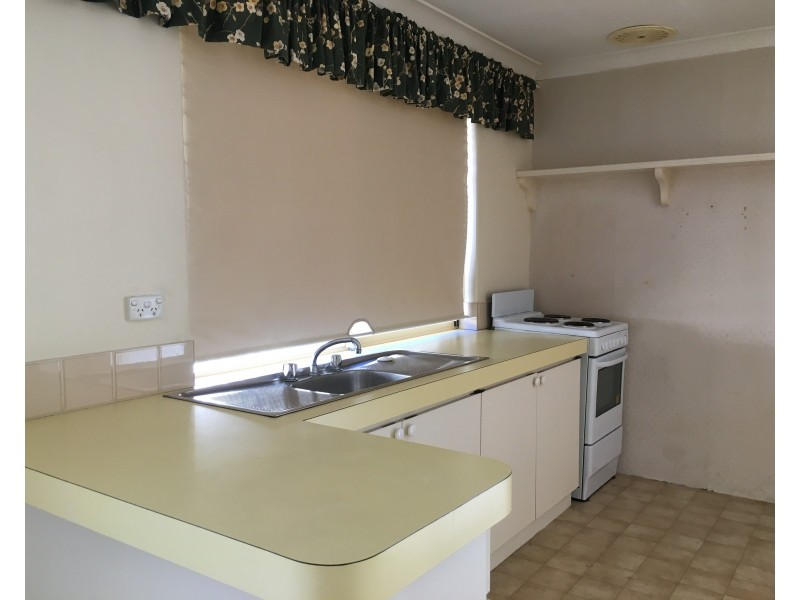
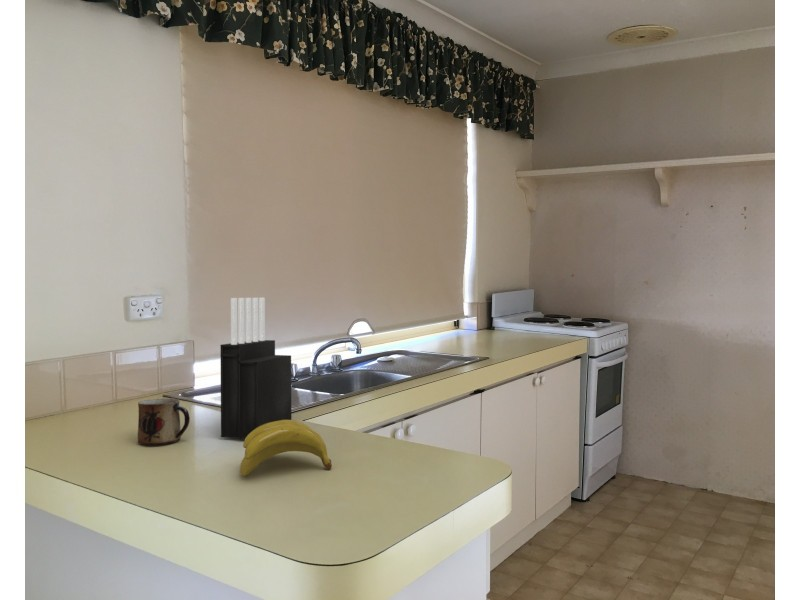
+ banana [239,419,333,477]
+ knife block [219,297,292,440]
+ mug [137,397,191,446]
